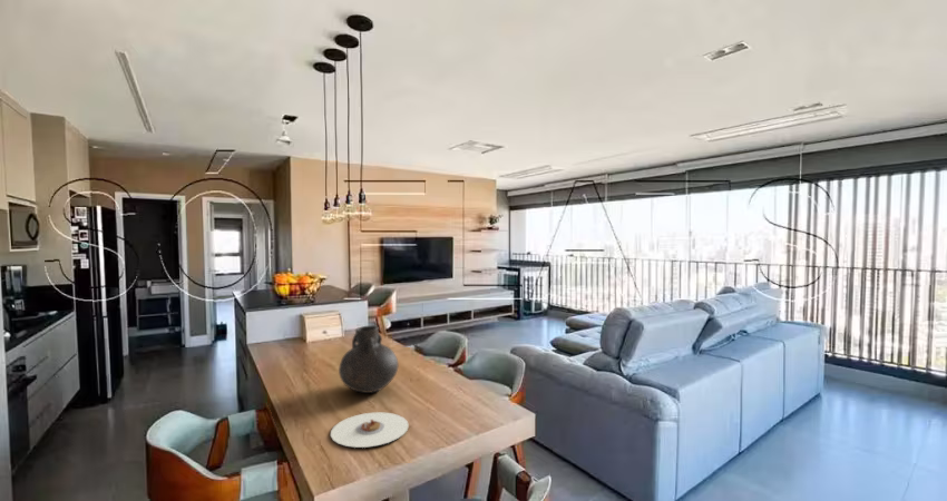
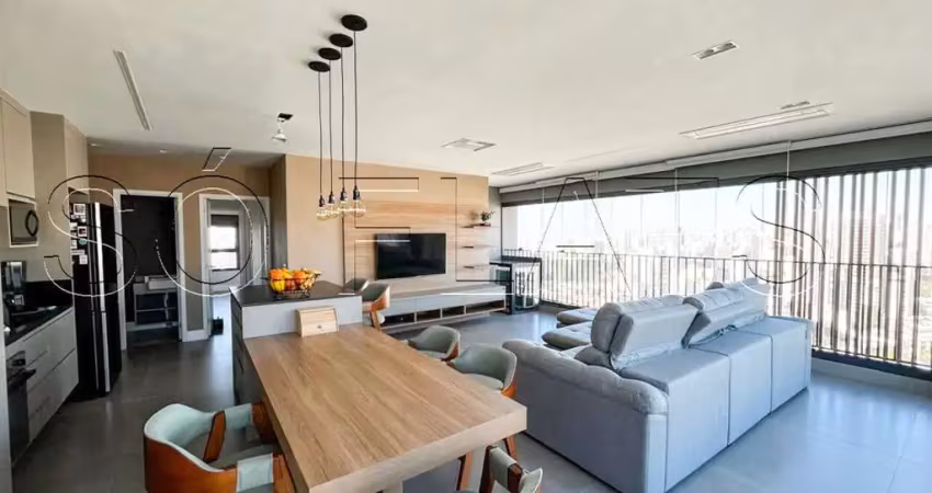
- vase [338,324,399,394]
- plate [330,411,410,449]
